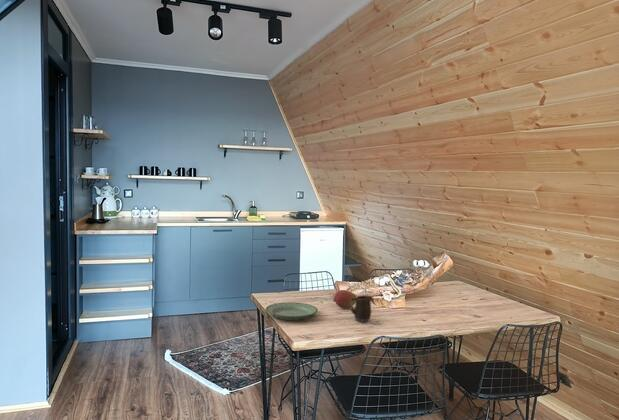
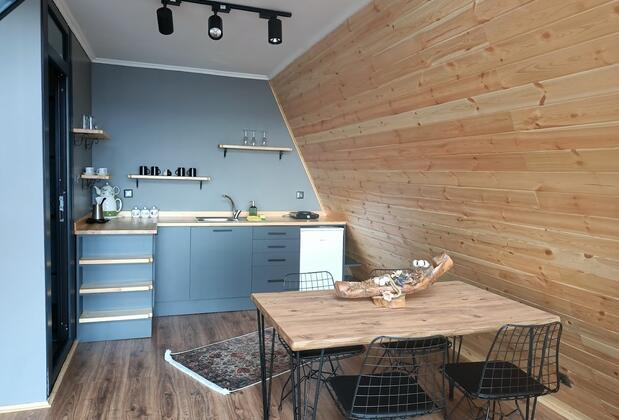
- fruit [332,289,357,309]
- plate [265,301,318,321]
- mug [350,294,372,323]
